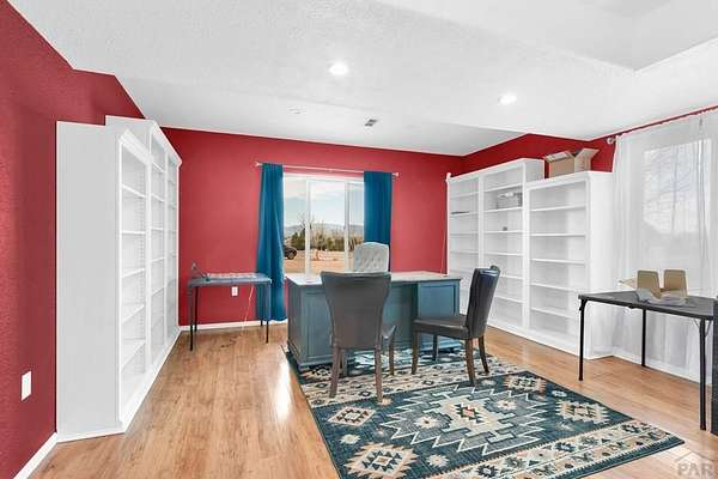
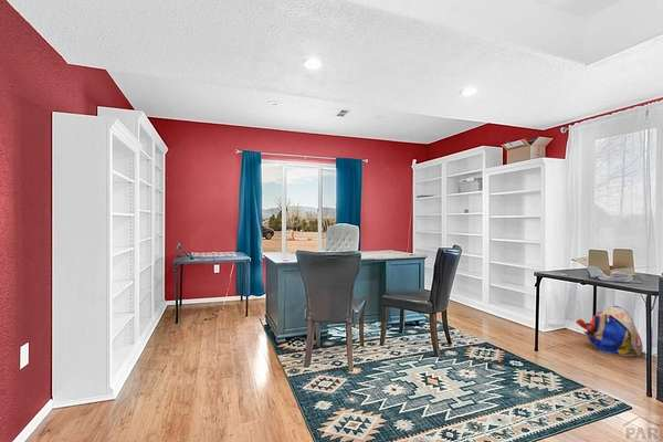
+ backpack [576,305,644,357]
